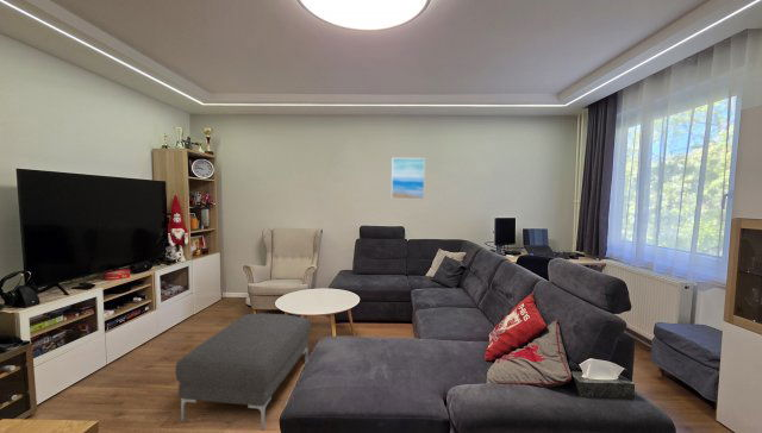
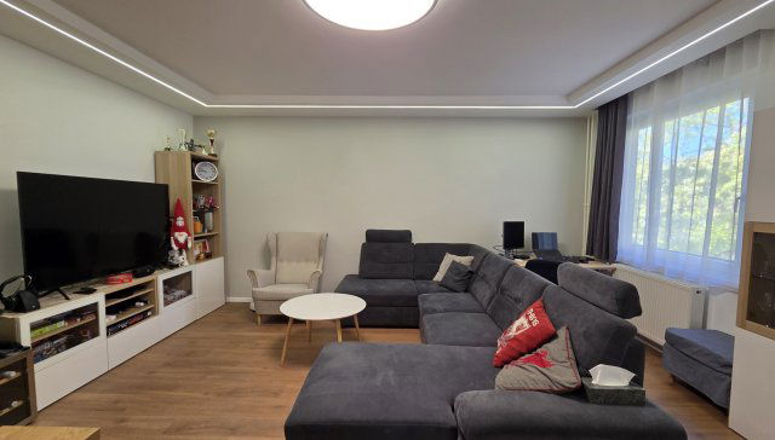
- wall art [391,157,426,201]
- ottoman [174,312,312,432]
